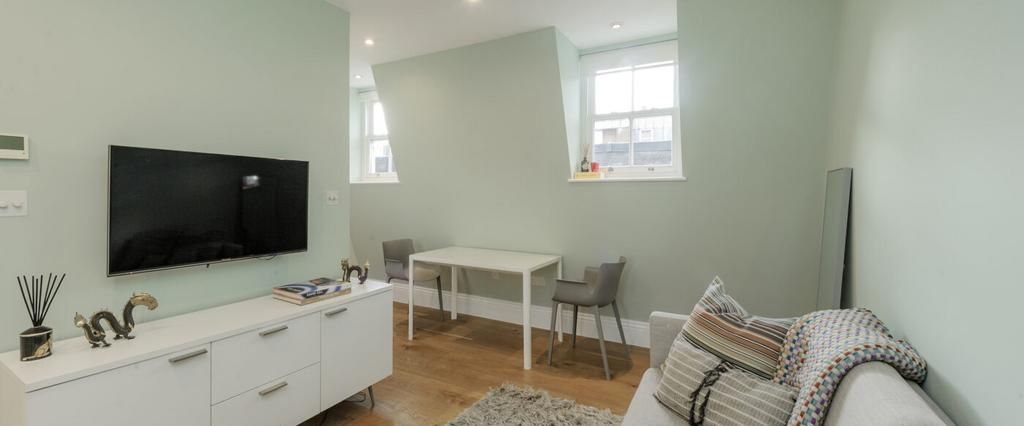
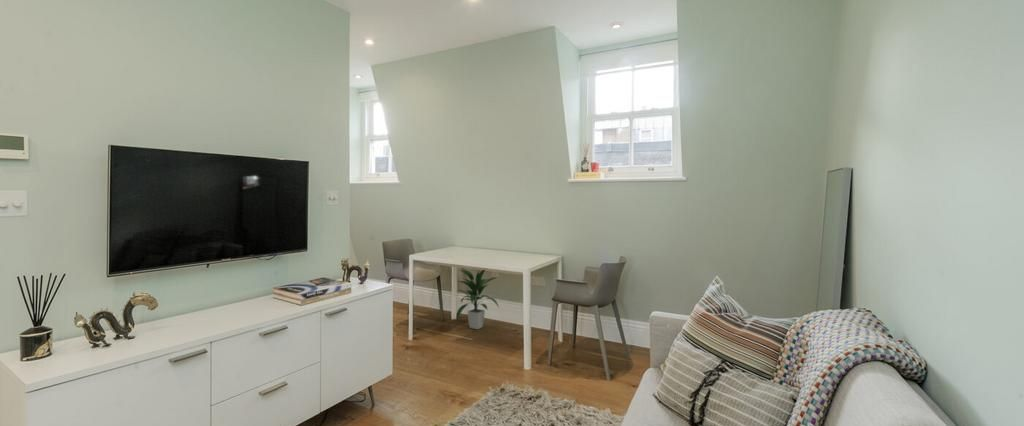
+ indoor plant [455,269,502,330]
